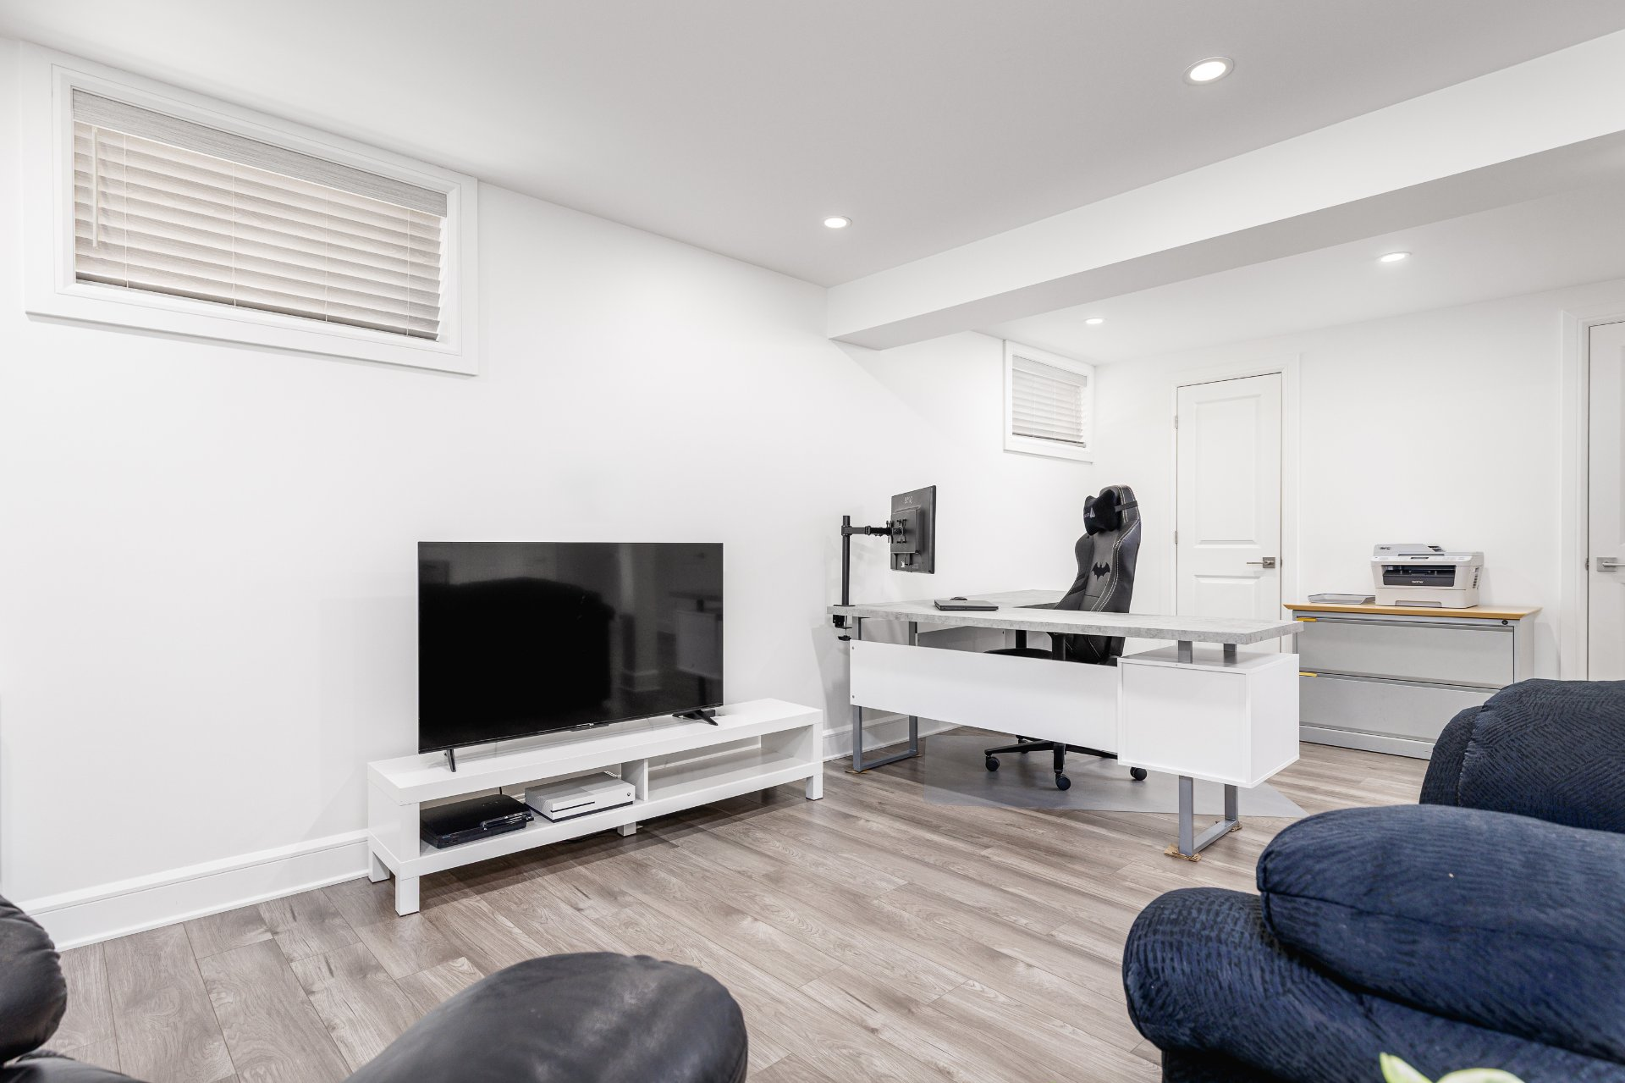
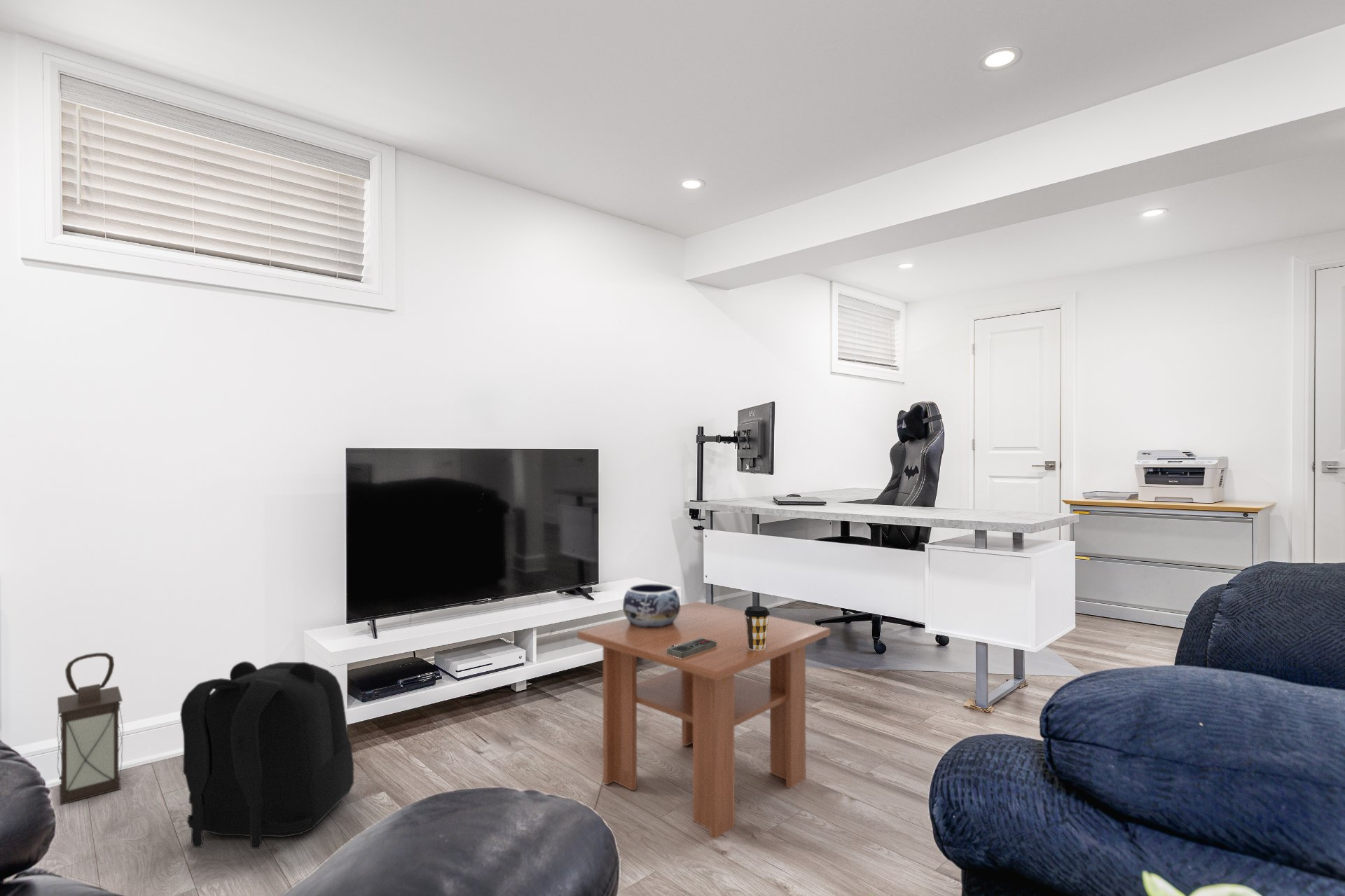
+ coffee table [577,600,831,840]
+ game controller [666,637,717,659]
+ lantern [56,652,124,806]
+ coffee cup [744,605,771,651]
+ backpack [179,661,354,850]
+ decorative bowl [622,583,681,628]
